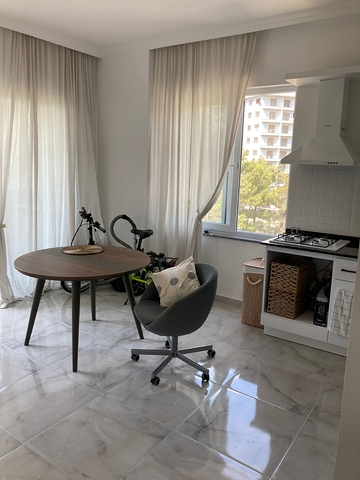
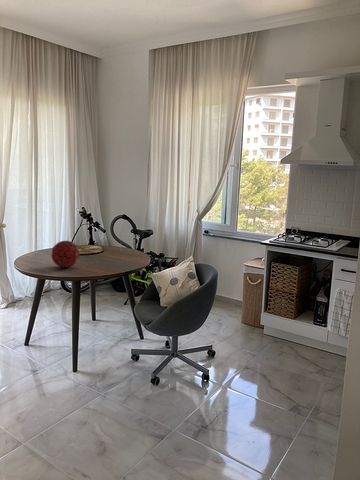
+ decorative orb [50,240,80,268]
